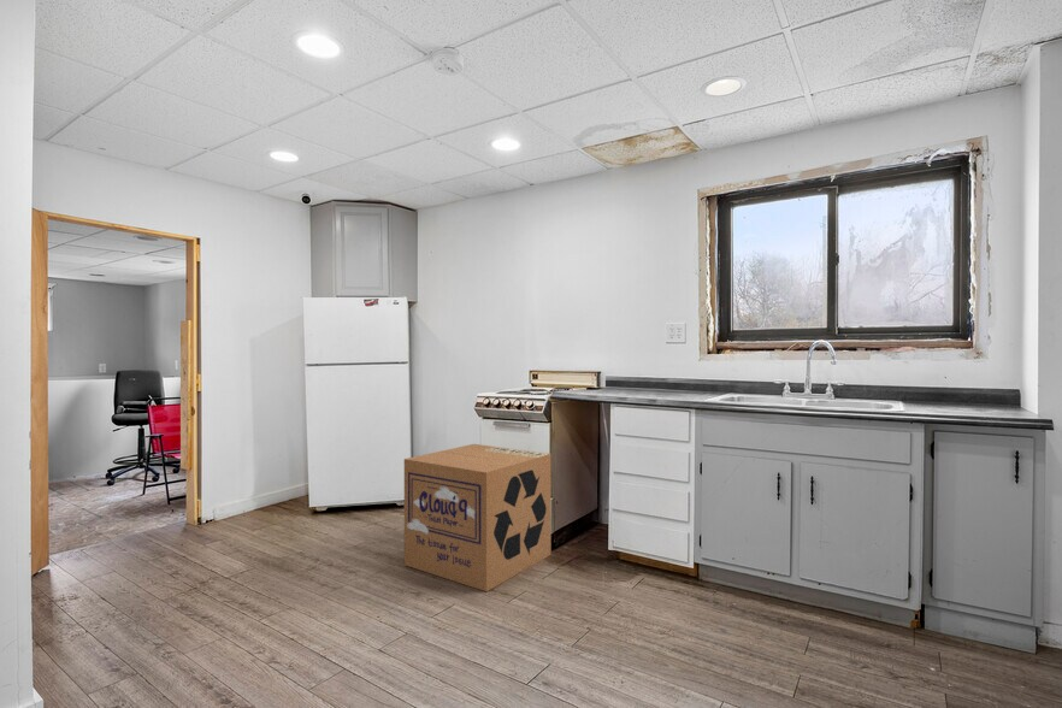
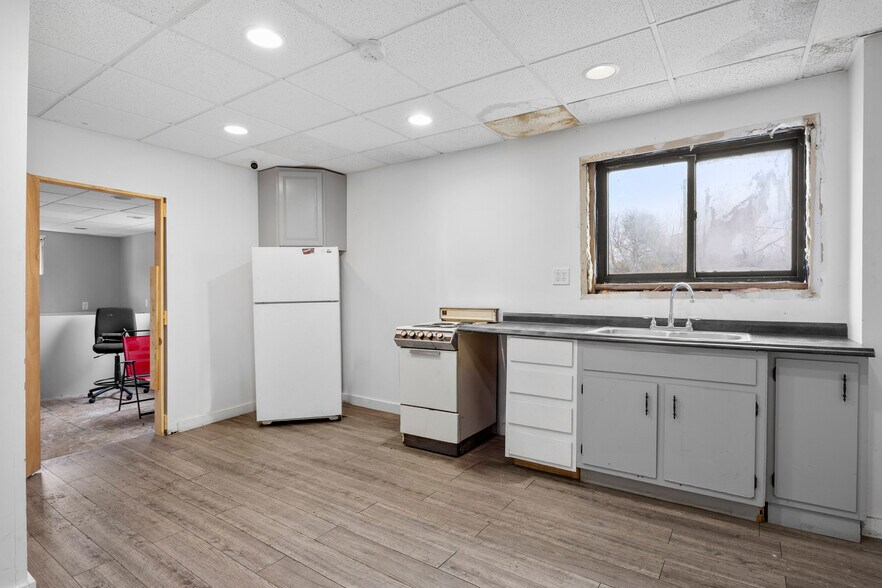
- cardboard box [403,443,551,592]
